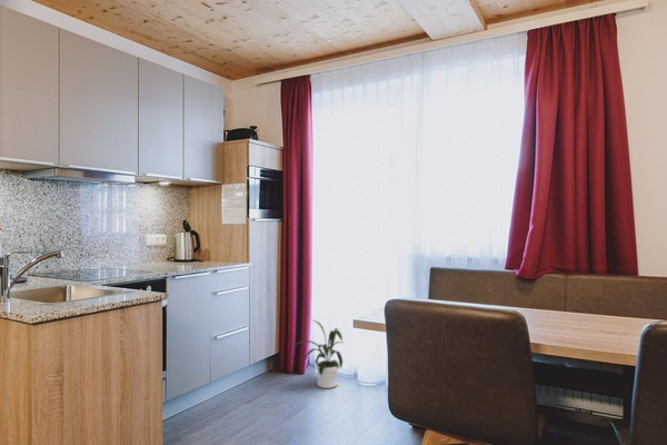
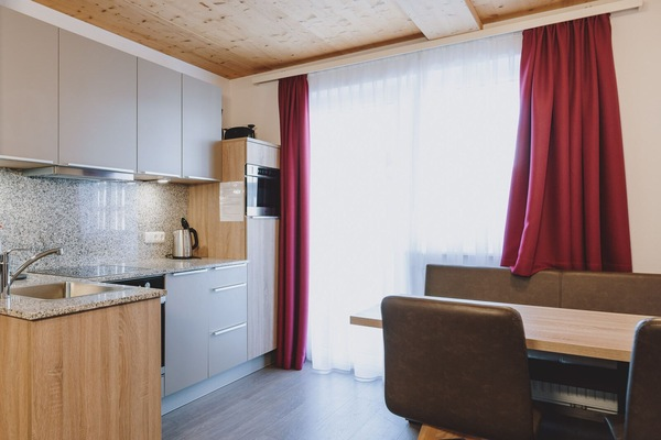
- house plant [291,318,344,389]
